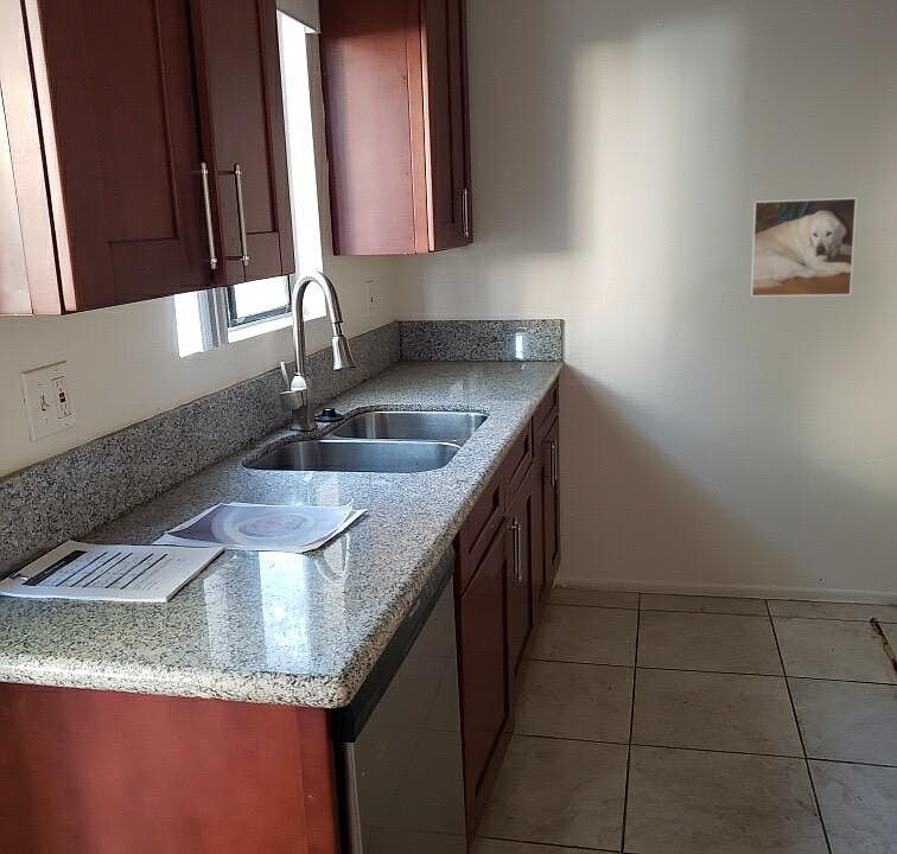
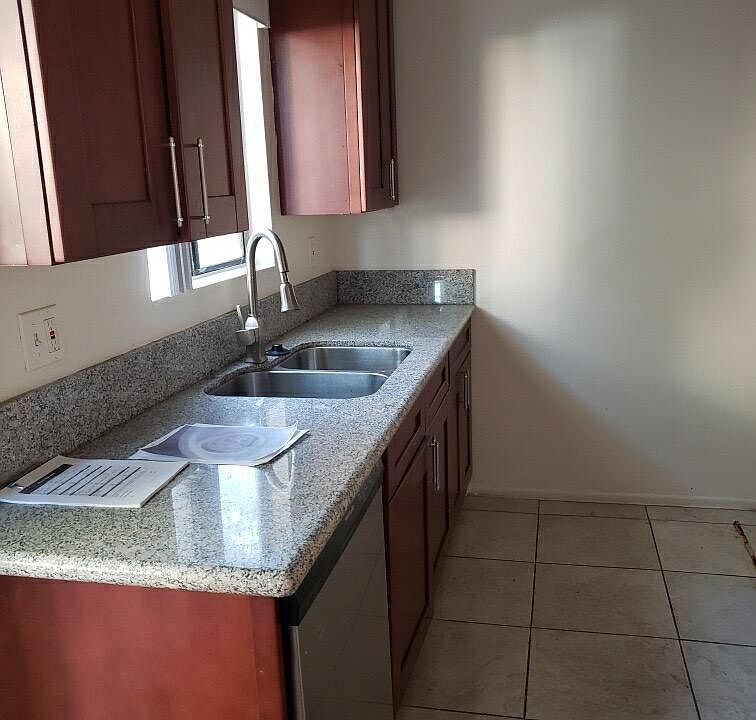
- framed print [750,197,858,298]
